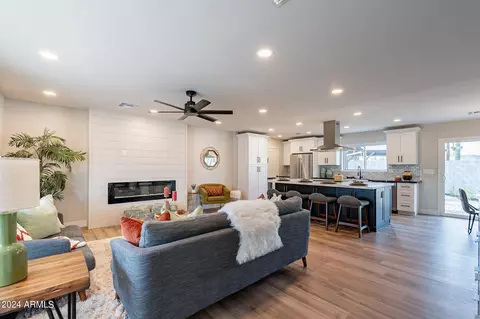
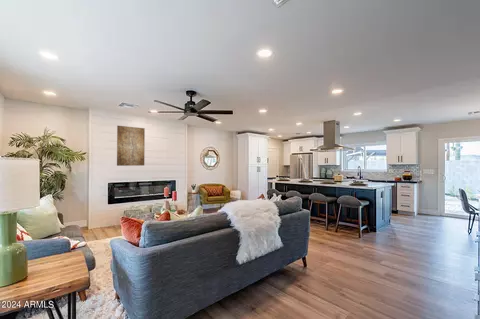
+ wall art [116,125,146,167]
